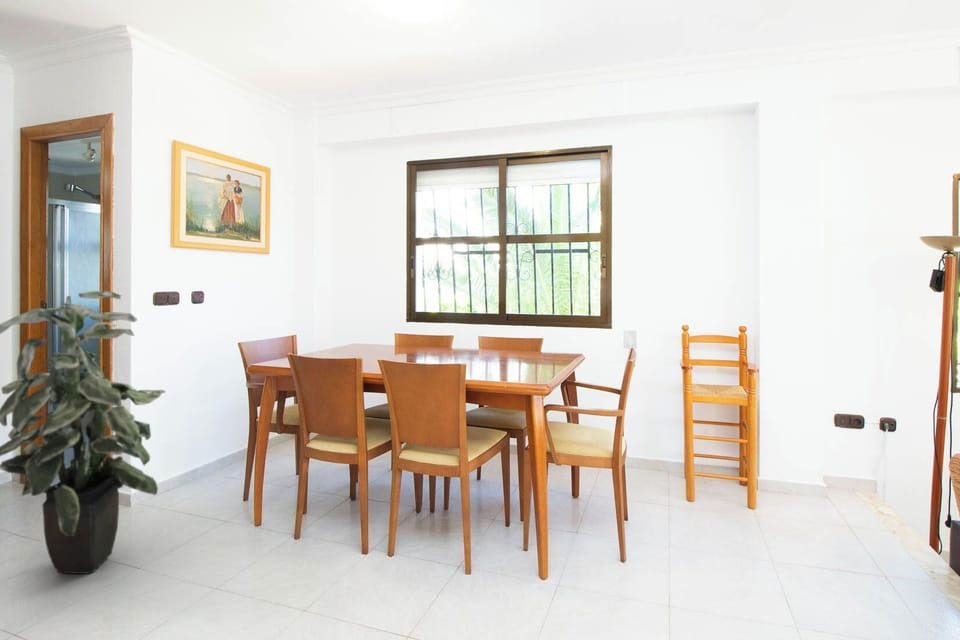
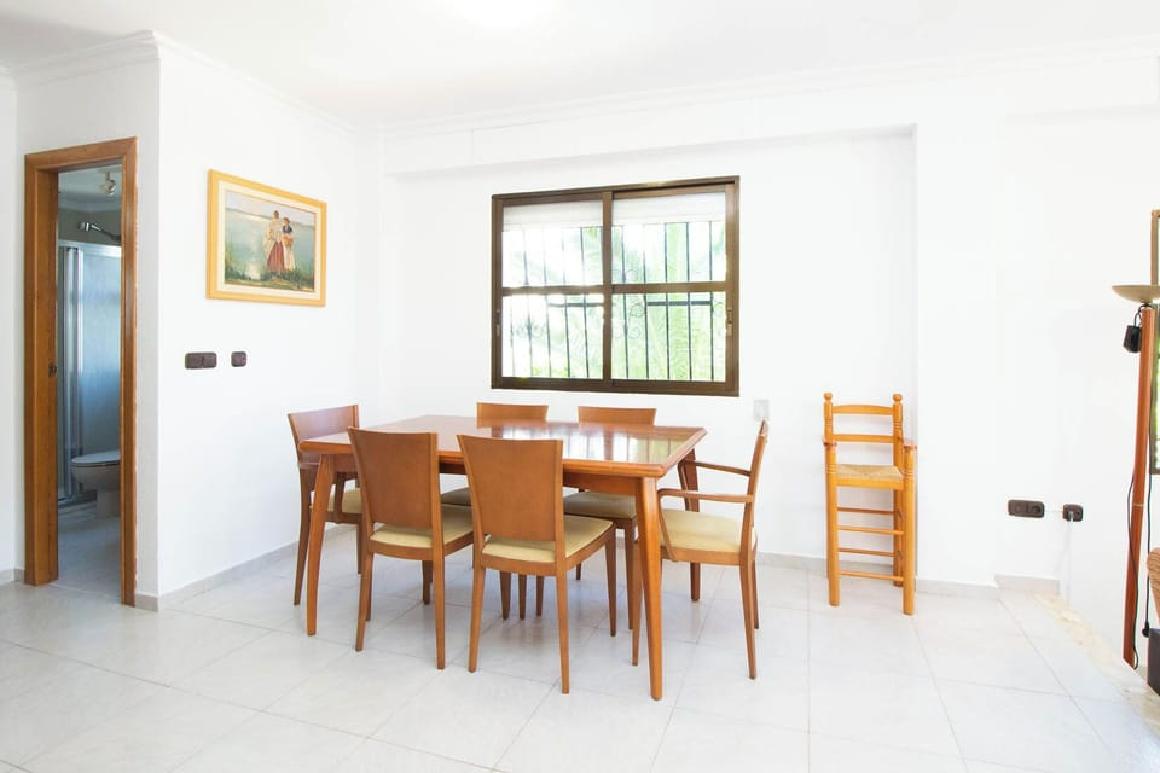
- indoor plant [0,290,166,574]
